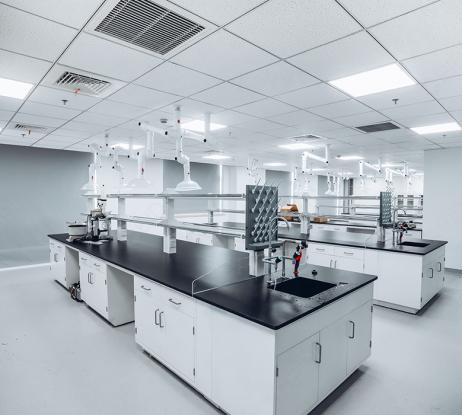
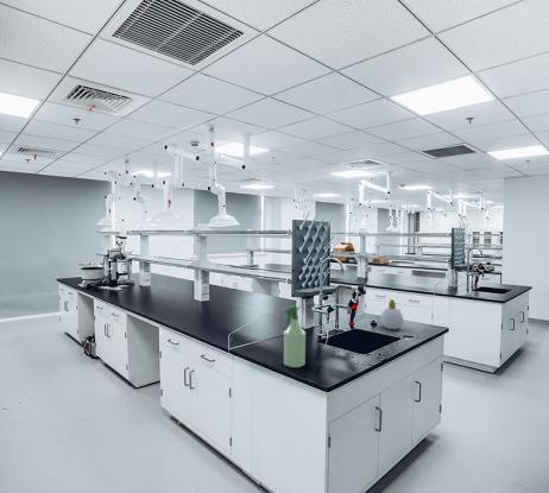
+ spray bottle [283,305,307,368]
+ soap bottle [379,298,404,330]
